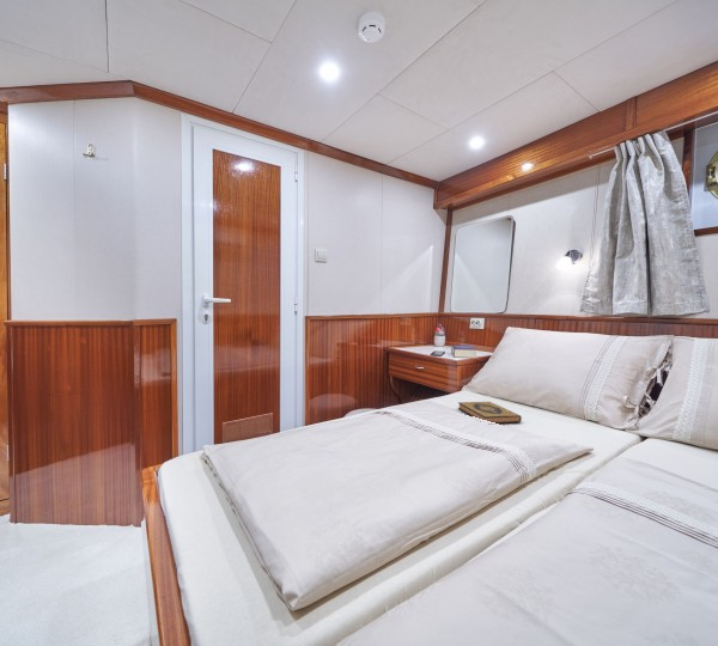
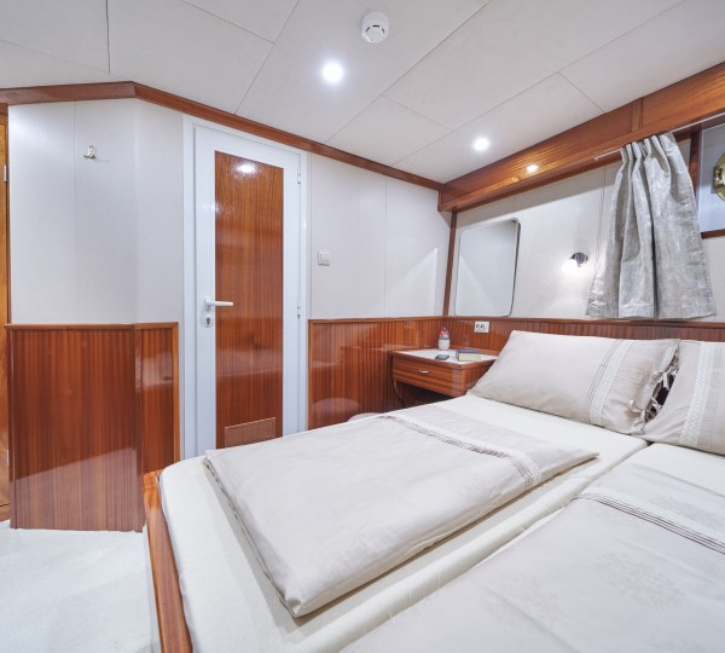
- hardback book [457,401,523,425]
